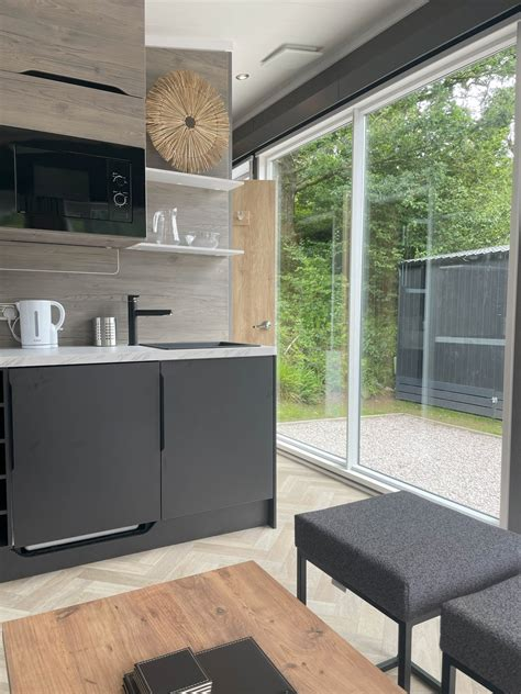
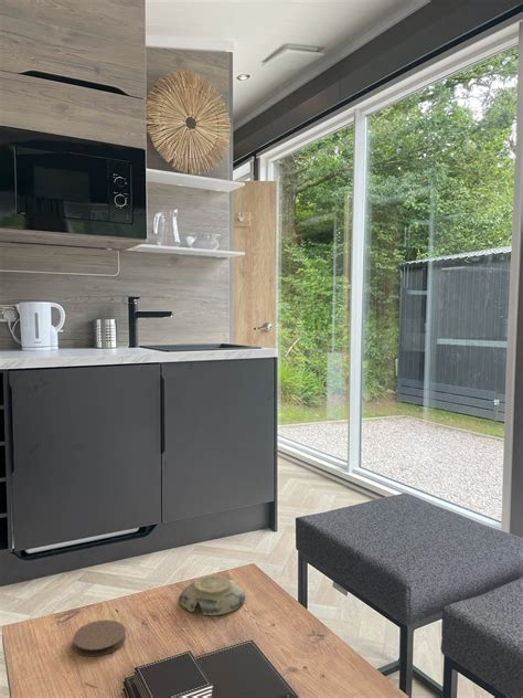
+ coaster [72,618,127,658]
+ decorative bowl [179,574,246,616]
